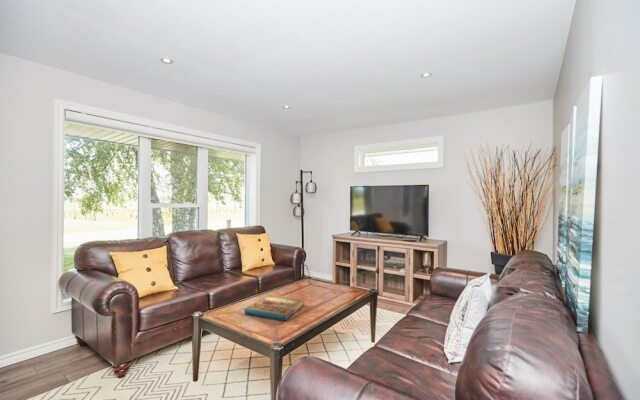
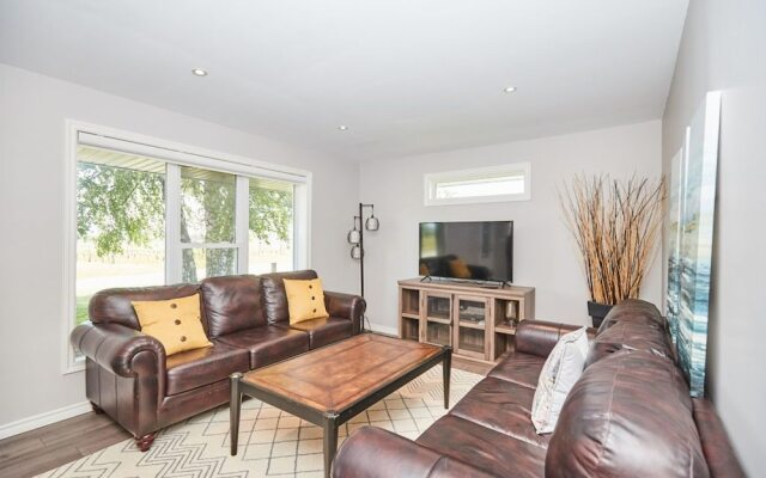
- pizza box [243,293,305,322]
